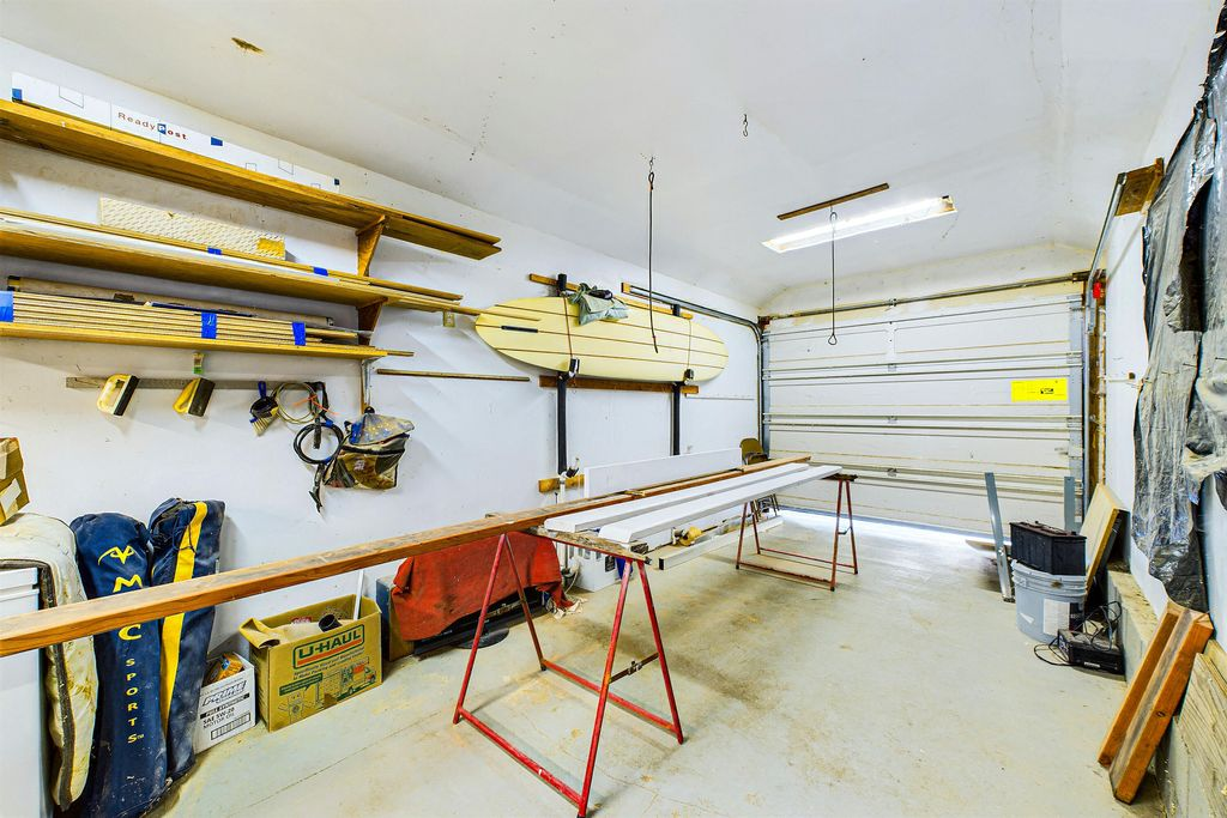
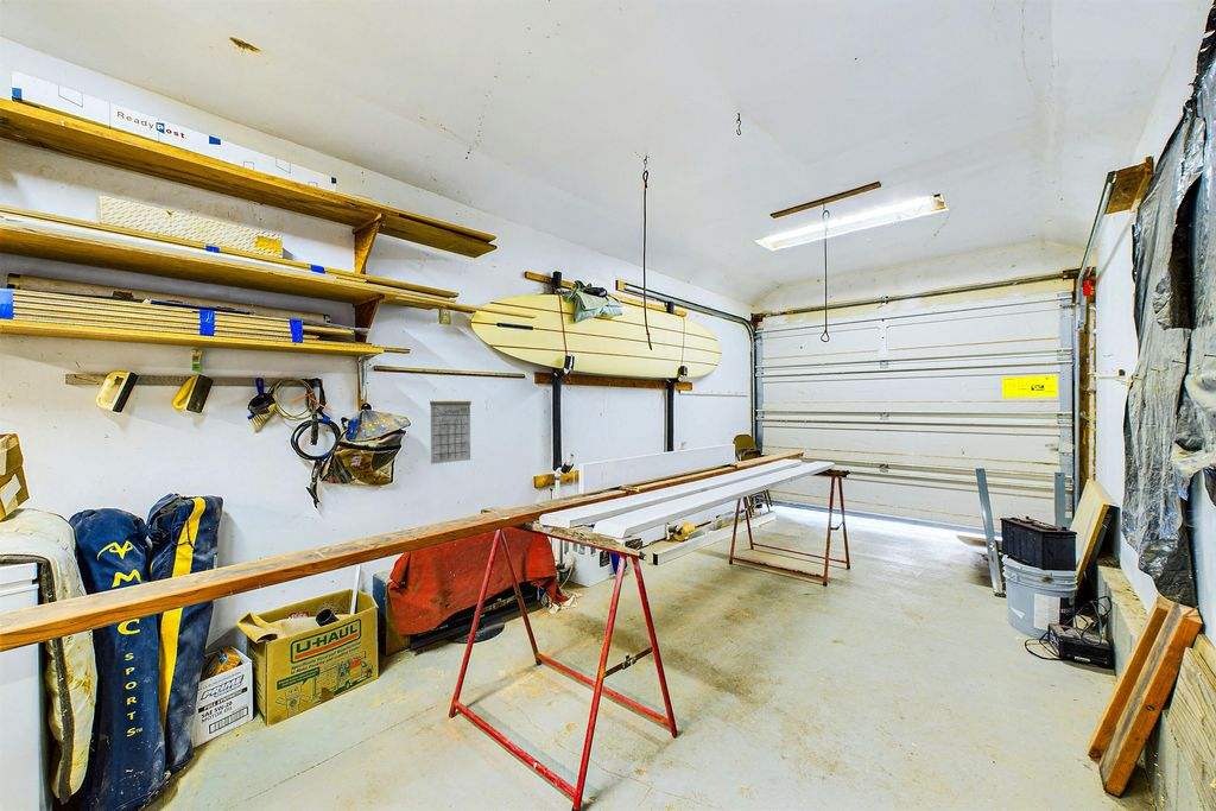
+ calendar [429,388,473,465]
